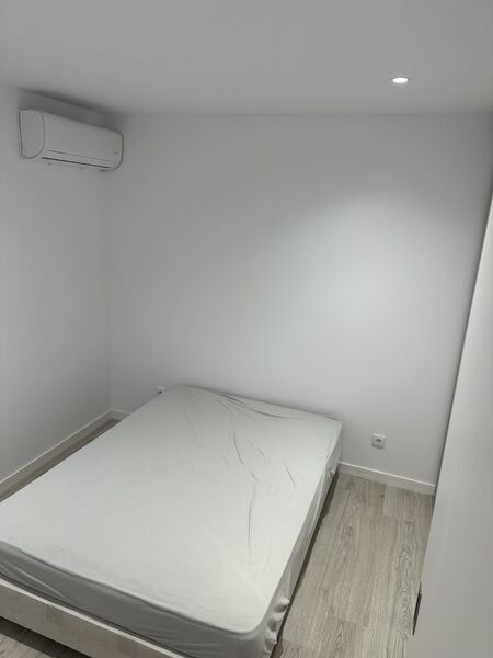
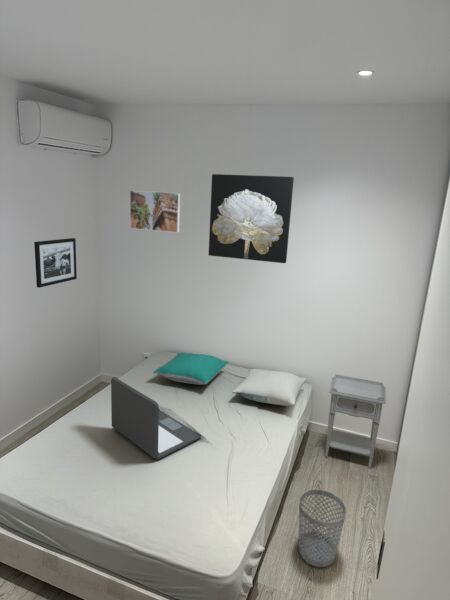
+ wastebasket [298,488,347,568]
+ nightstand [324,373,387,469]
+ wall art [208,173,295,264]
+ pillow [152,352,229,386]
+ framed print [129,189,181,234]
+ laptop [110,376,201,460]
+ picture frame [33,237,78,289]
+ pillow [231,368,307,407]
